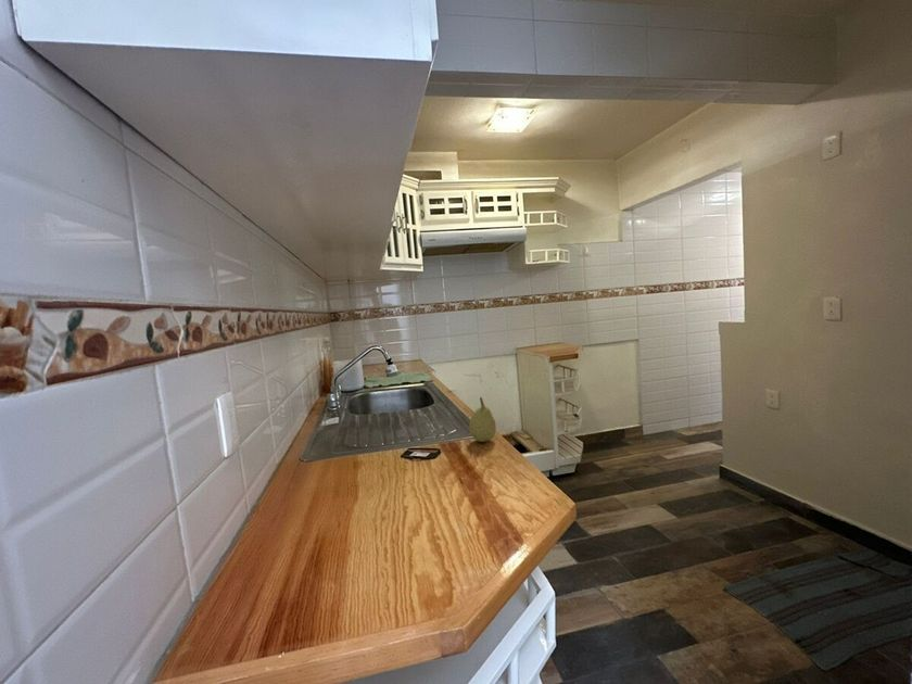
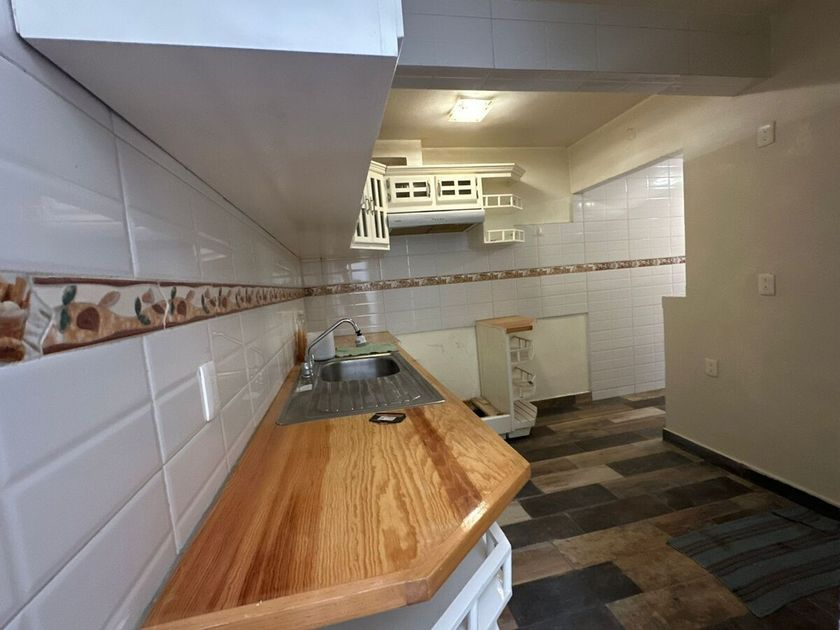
- fruit [468,396,497,443]
